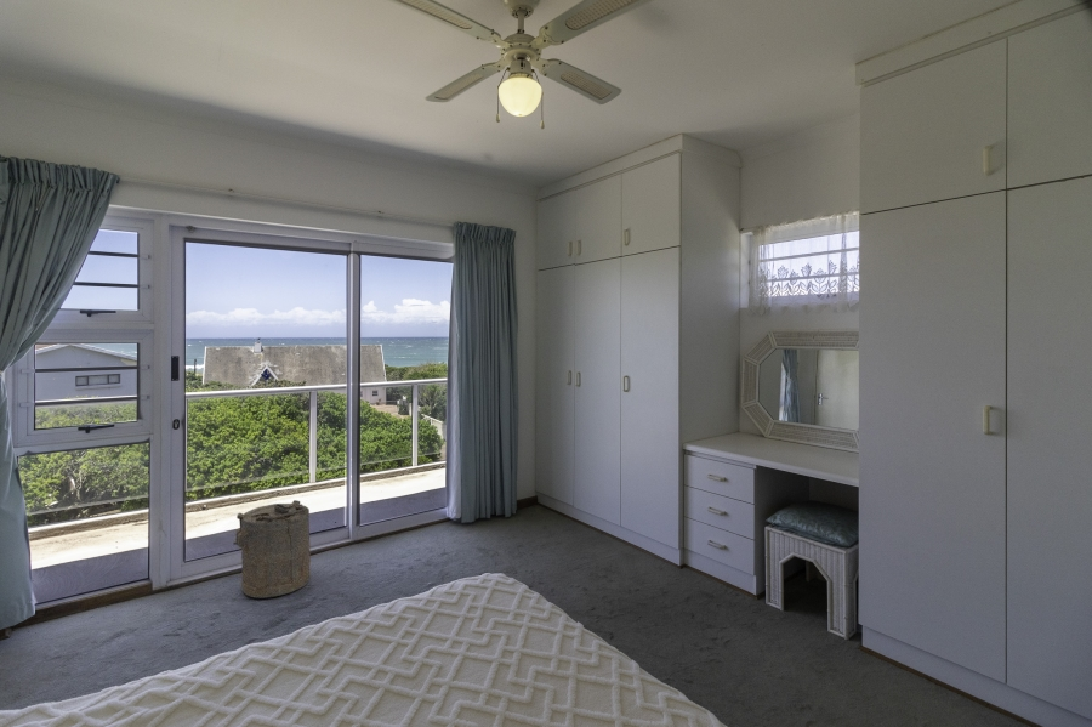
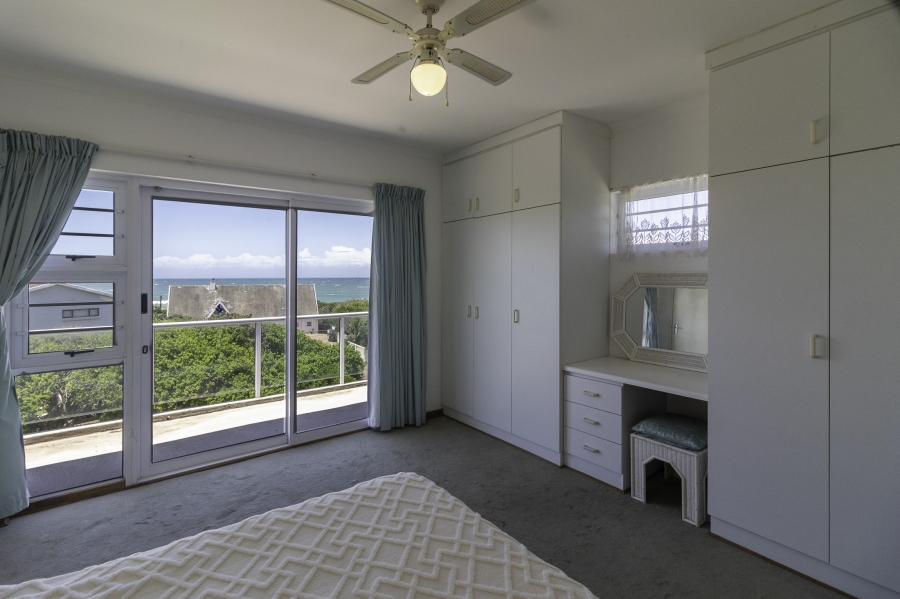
- laundry hamper [232,499,312,600]
